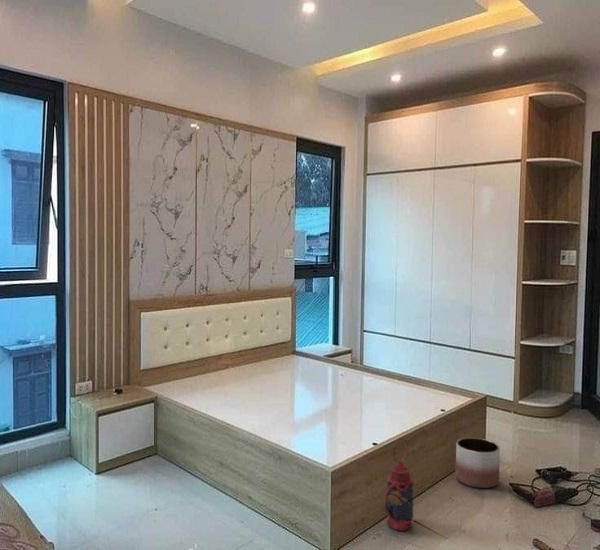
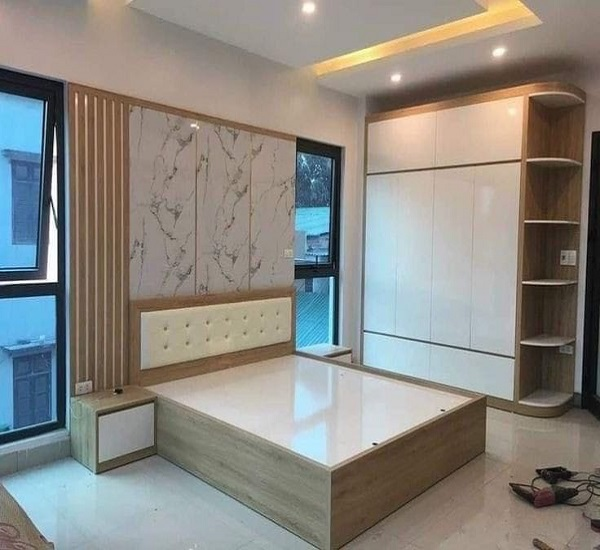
- lantern [384,437,416,532]
- planter [454,437,501,489]
